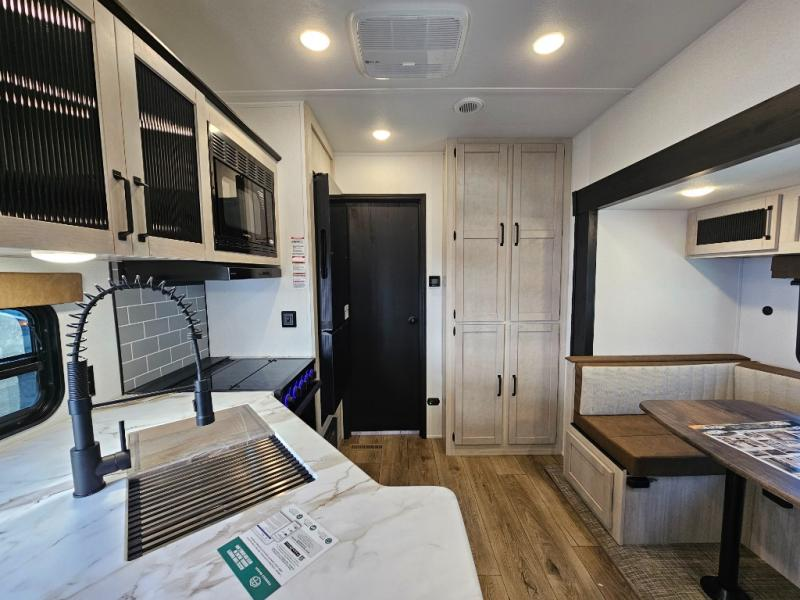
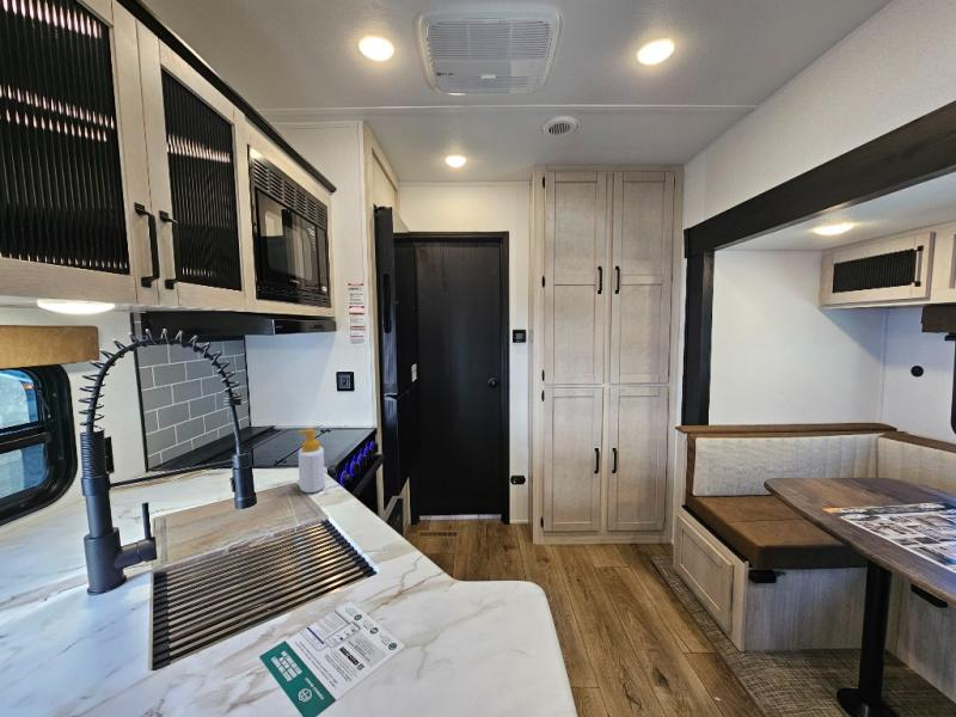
+ soap bottle [298,428,326,494]
